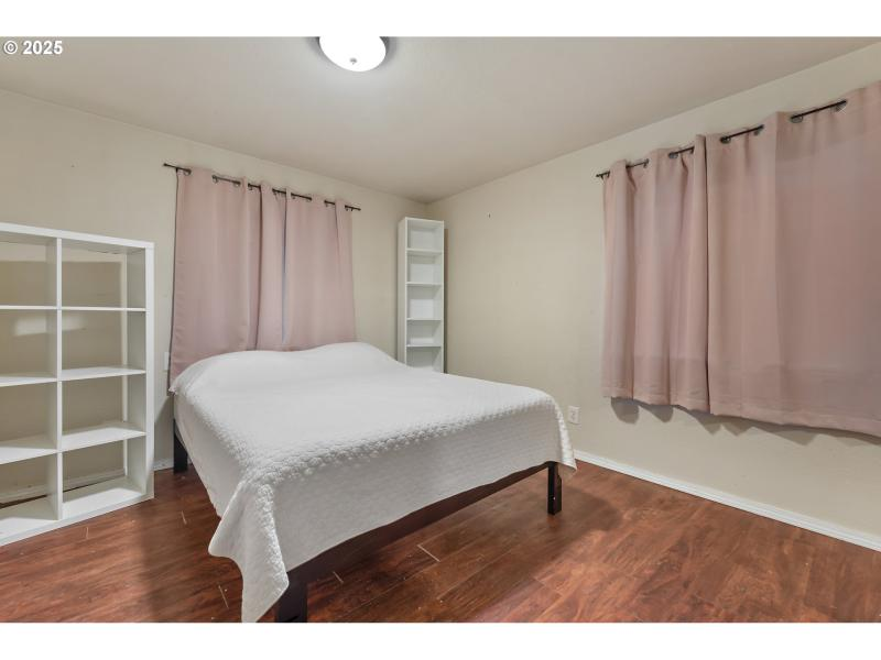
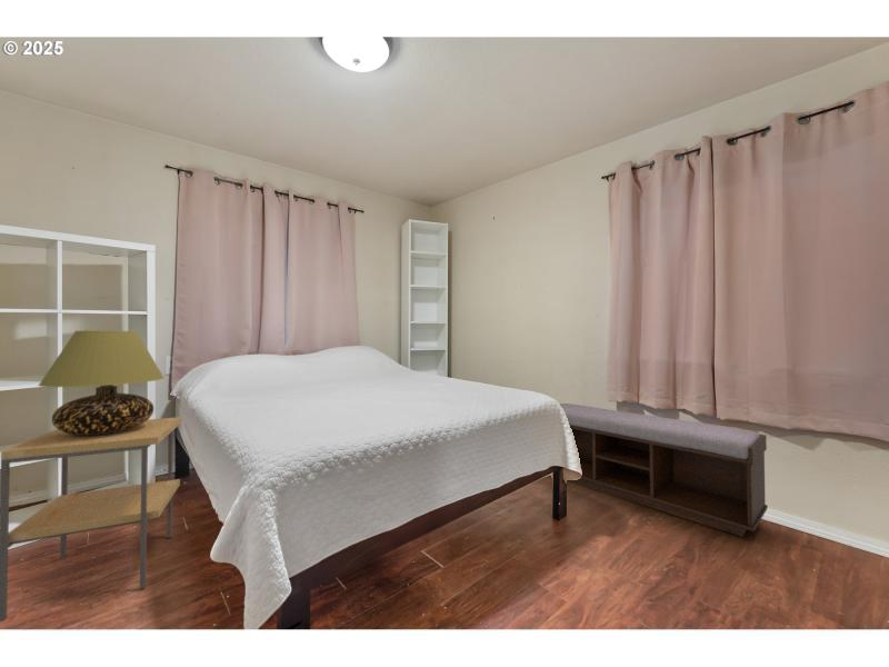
+ bench [559,402,769,538]
+ table lamp [37,330,166,435]
+ side table [0,416,183,623]
